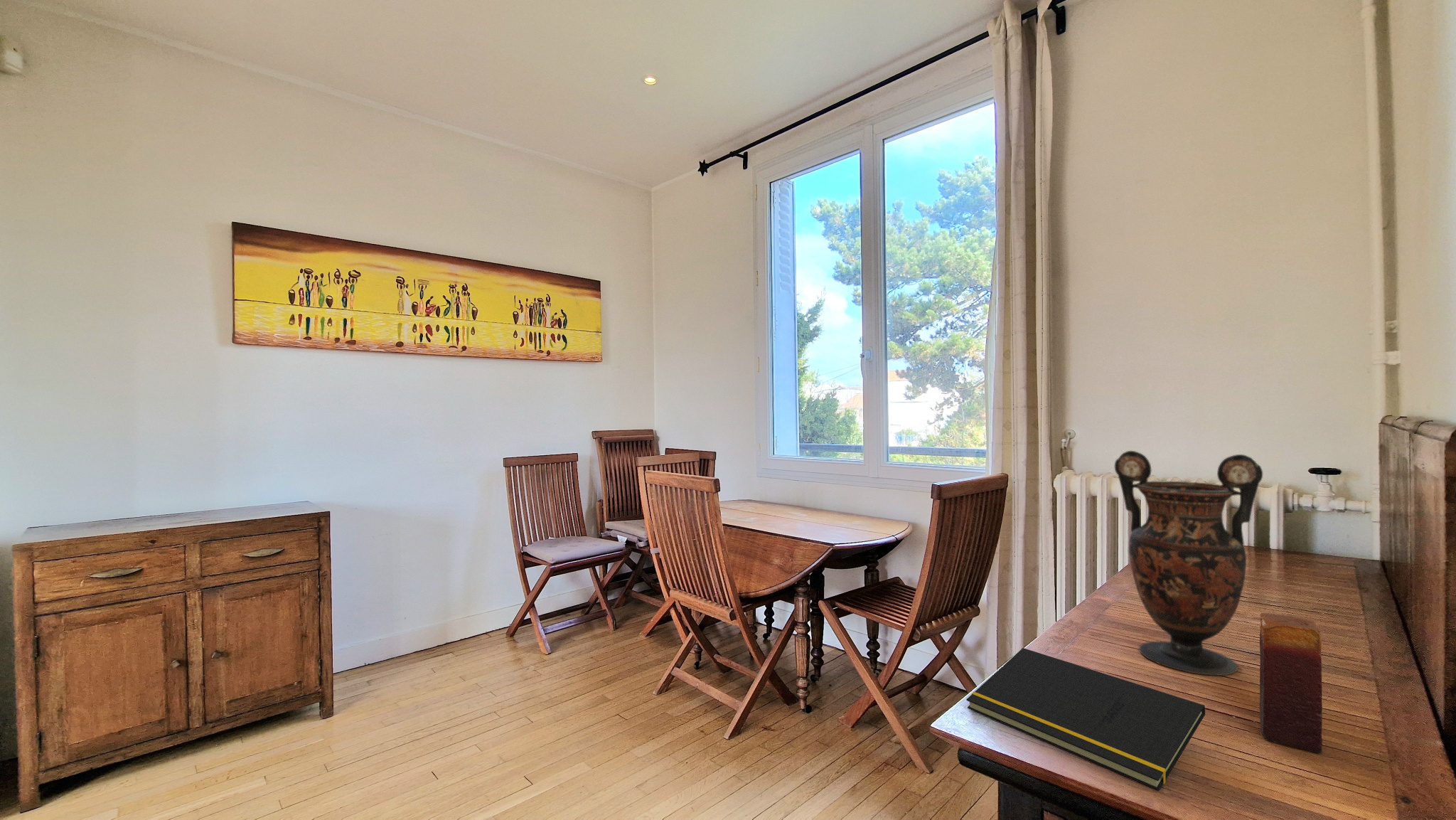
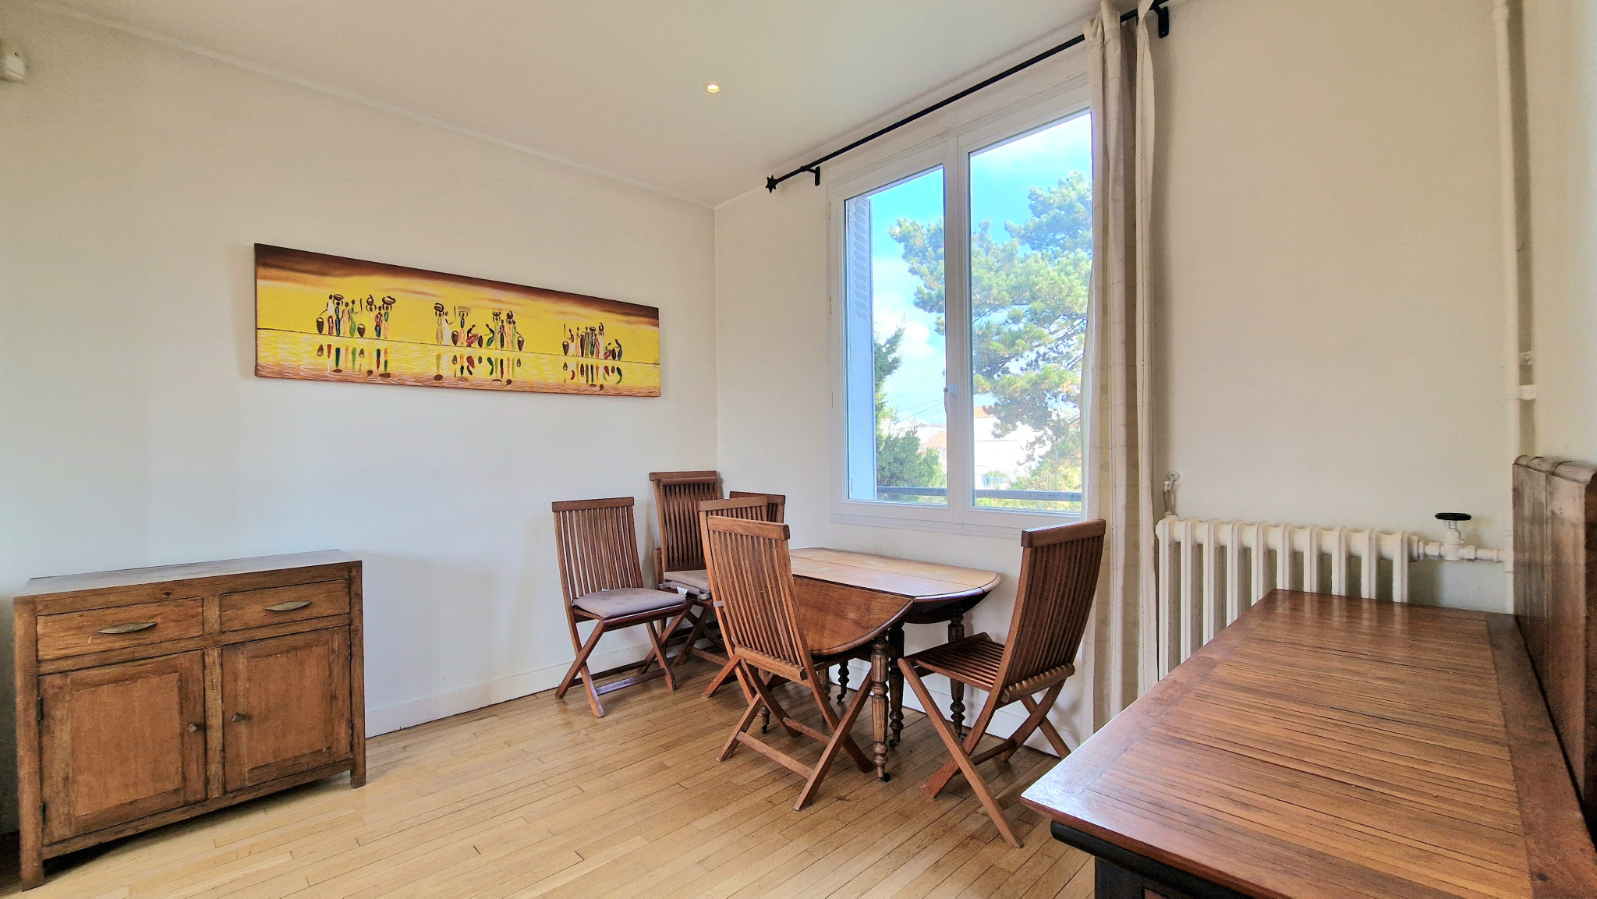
- candle [1259,612,1323,754]
- notepad [965,647,1206,792]
- vase [1114,450,1263,676]
